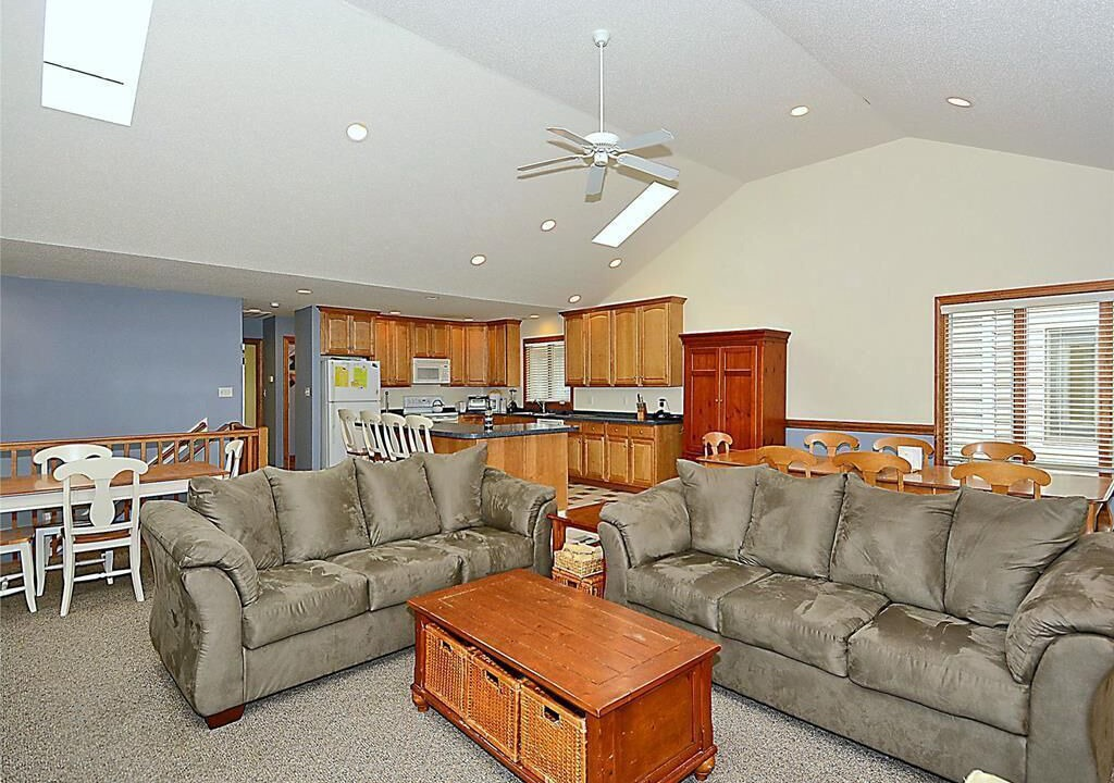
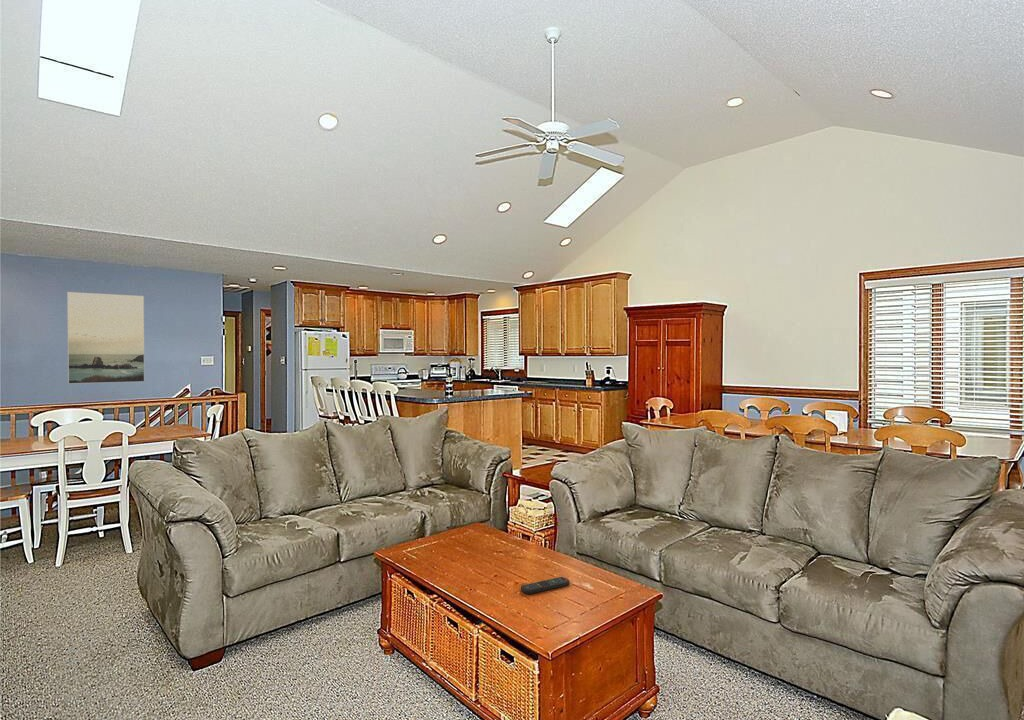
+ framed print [66,291,145,385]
+ remote control [520,576,571,595]
